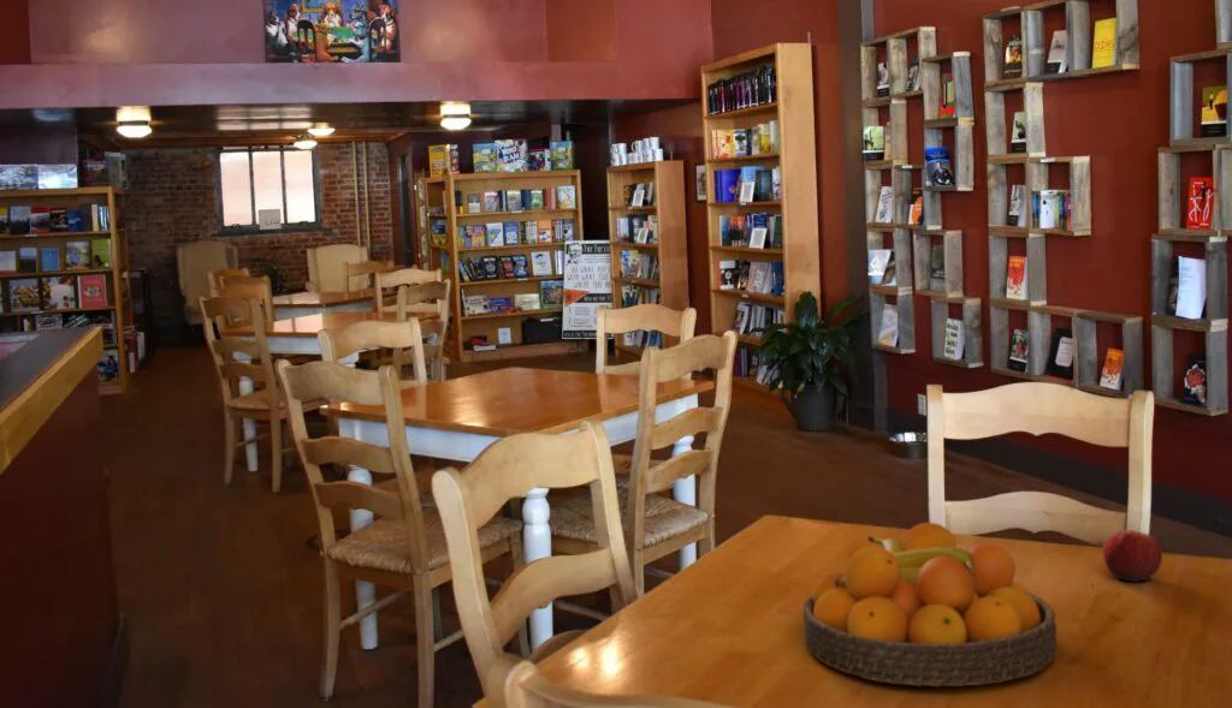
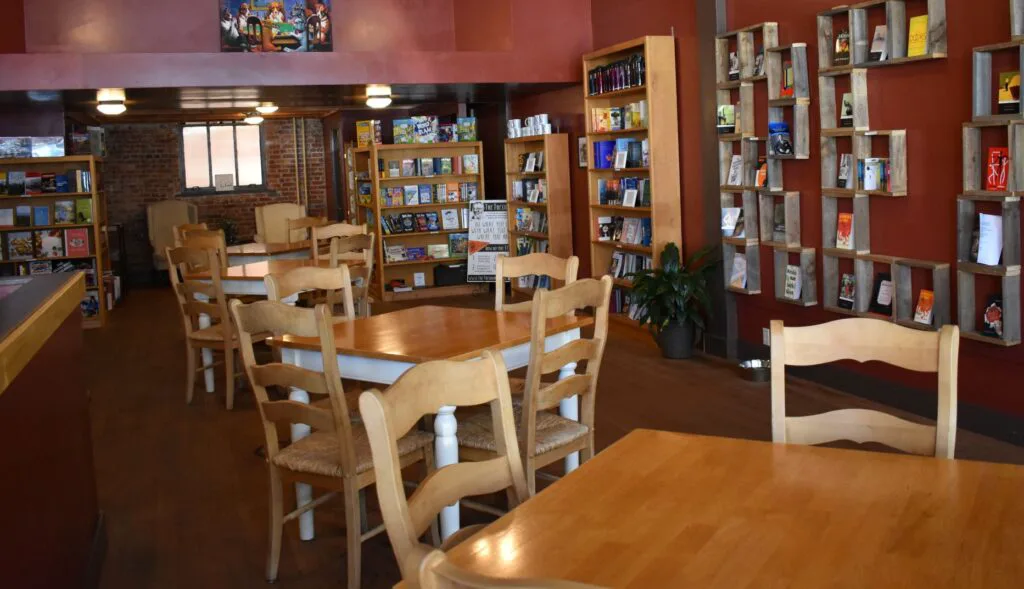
- fruit bowl [802,522,1058,688]
- apple [1102,529,1163,583]
